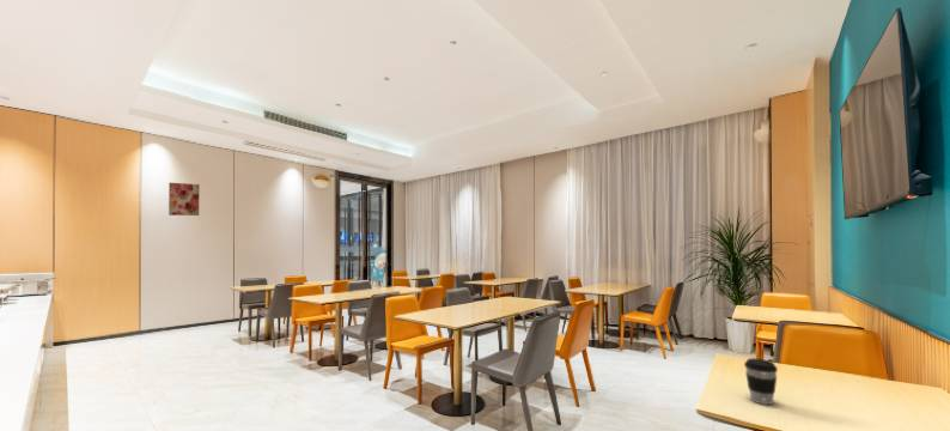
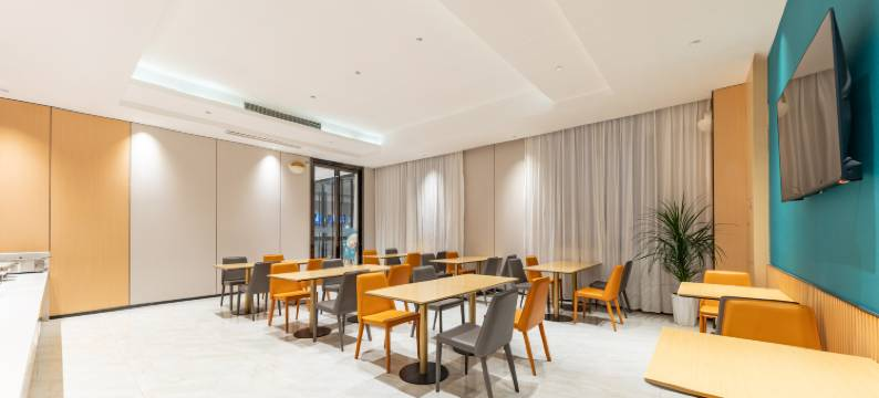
- coffee cup [743,357,779,406]
- wall art [168,182,201,217]
